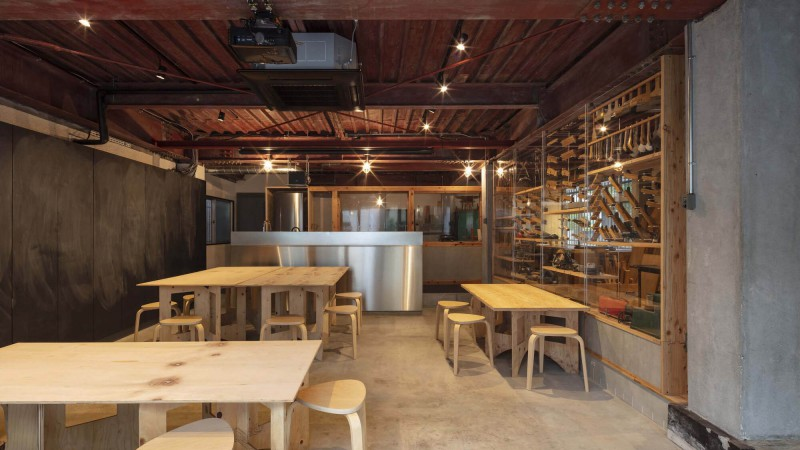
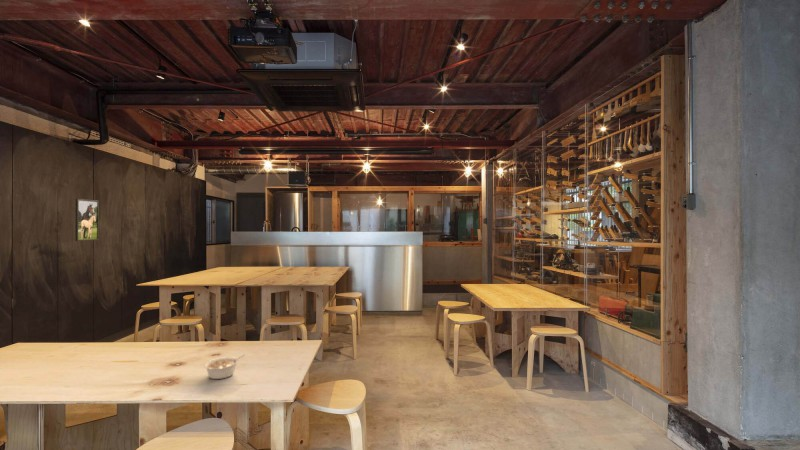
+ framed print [74,198,100,242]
+ legume [203,354,246,380]
